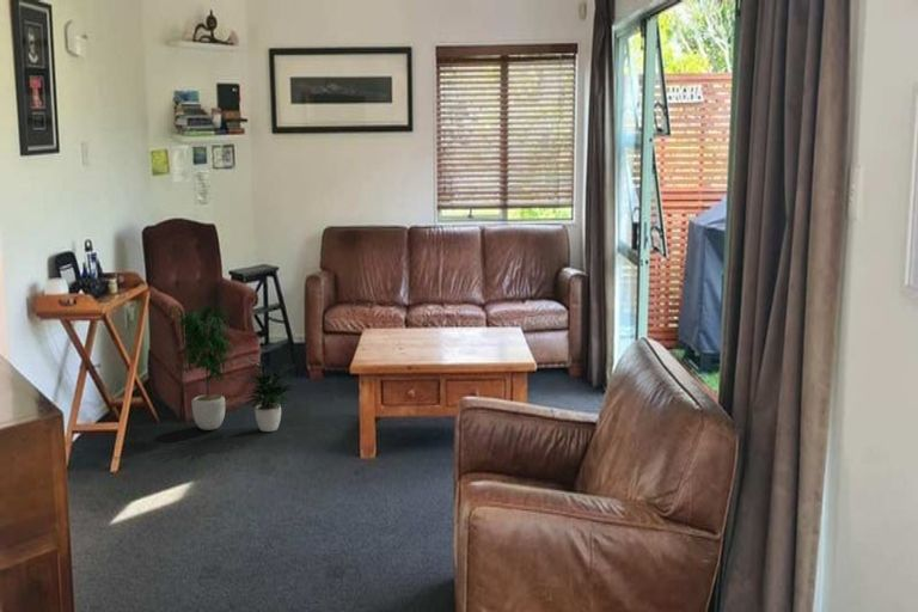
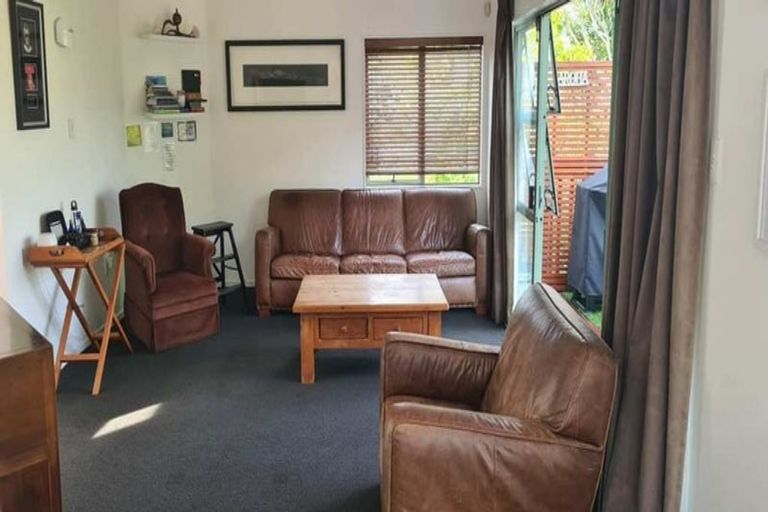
- potted plant [173,295,298,433]
